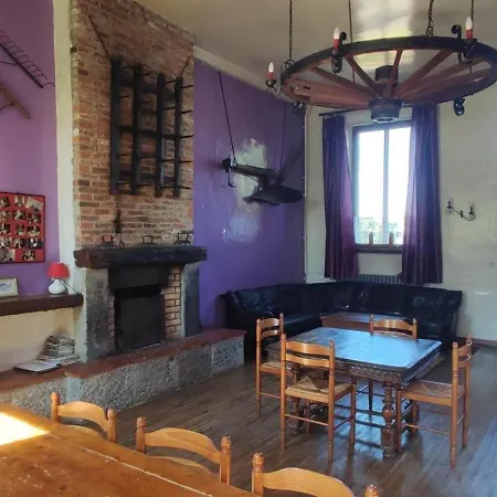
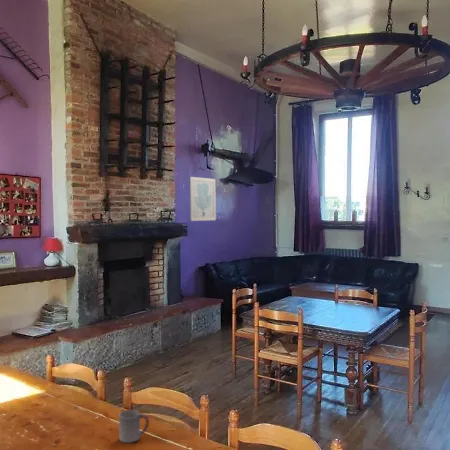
+ wall art [189,176,217,222]
+ cup [118,409,150,444]
